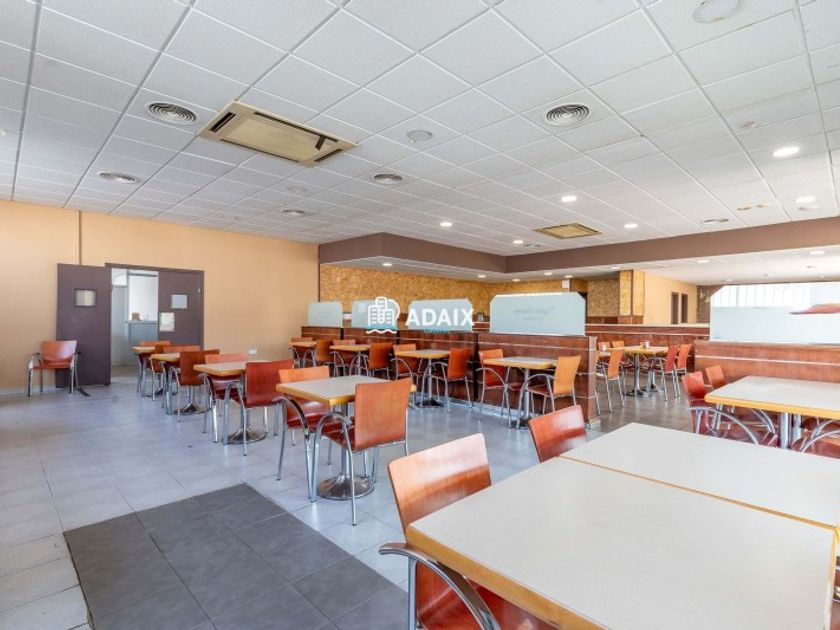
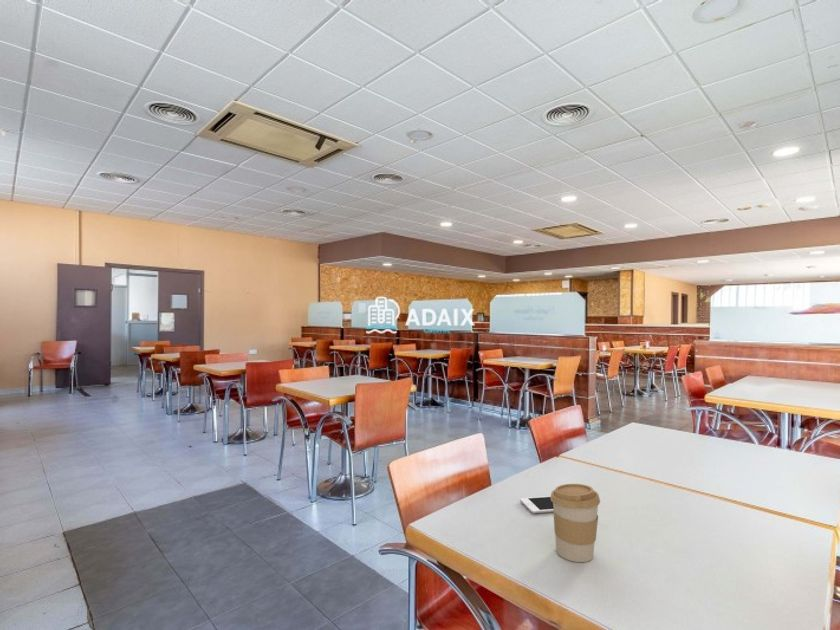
+ cell phone [519,495,554,514]
+ coffee cup [550,483,601,563]
